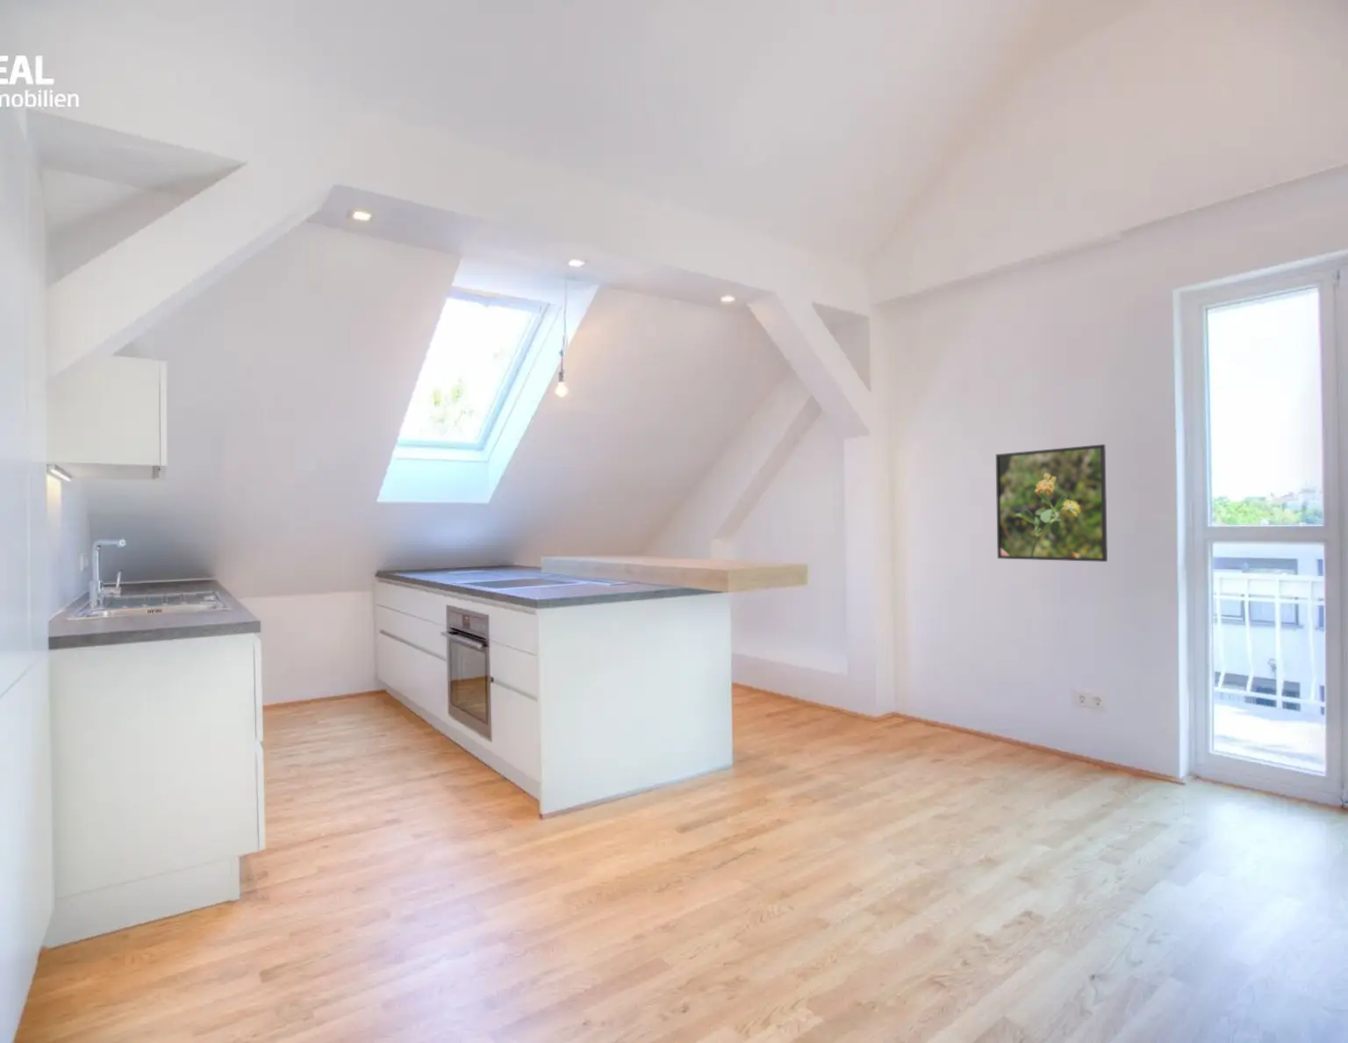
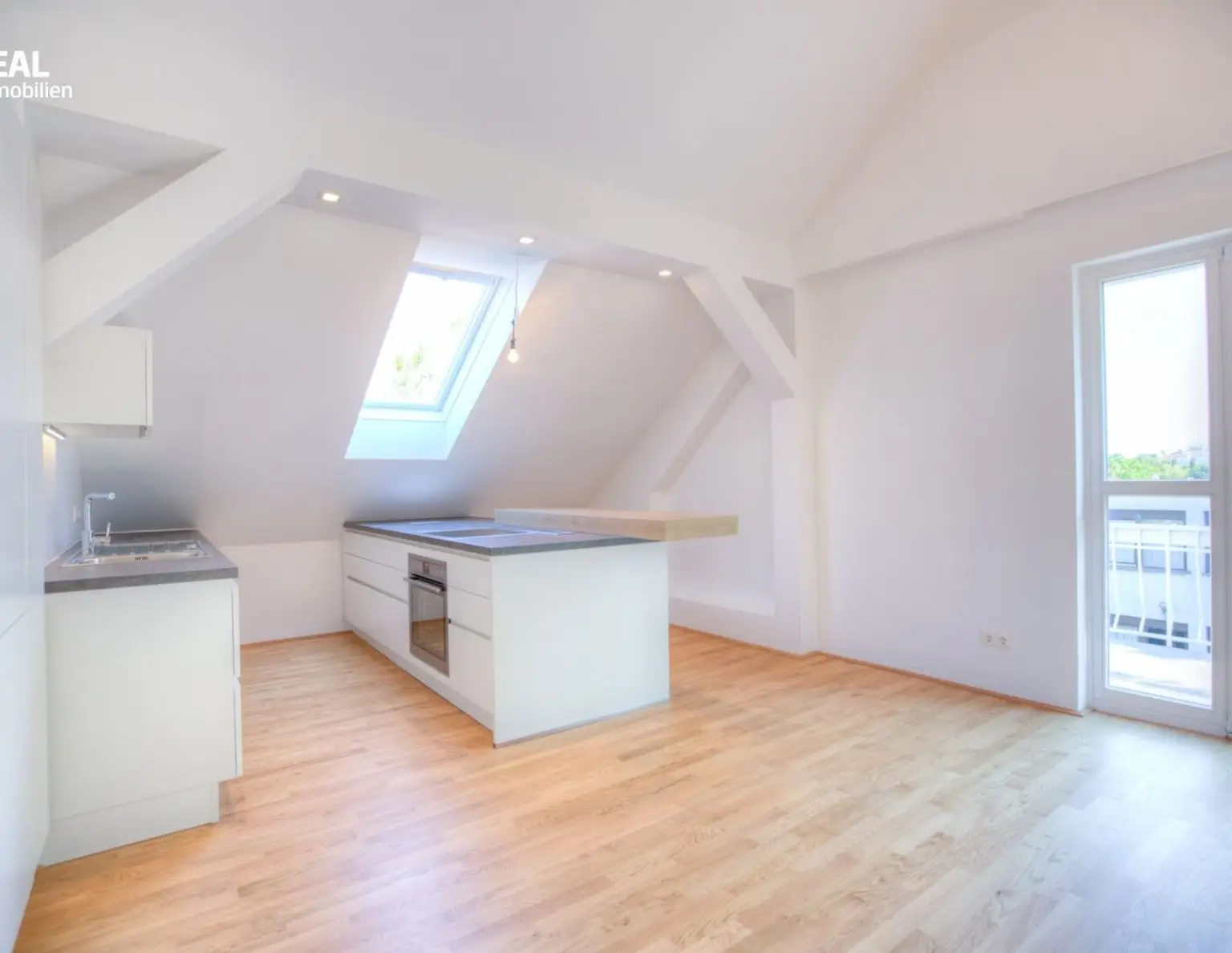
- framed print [996,443,1108,563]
